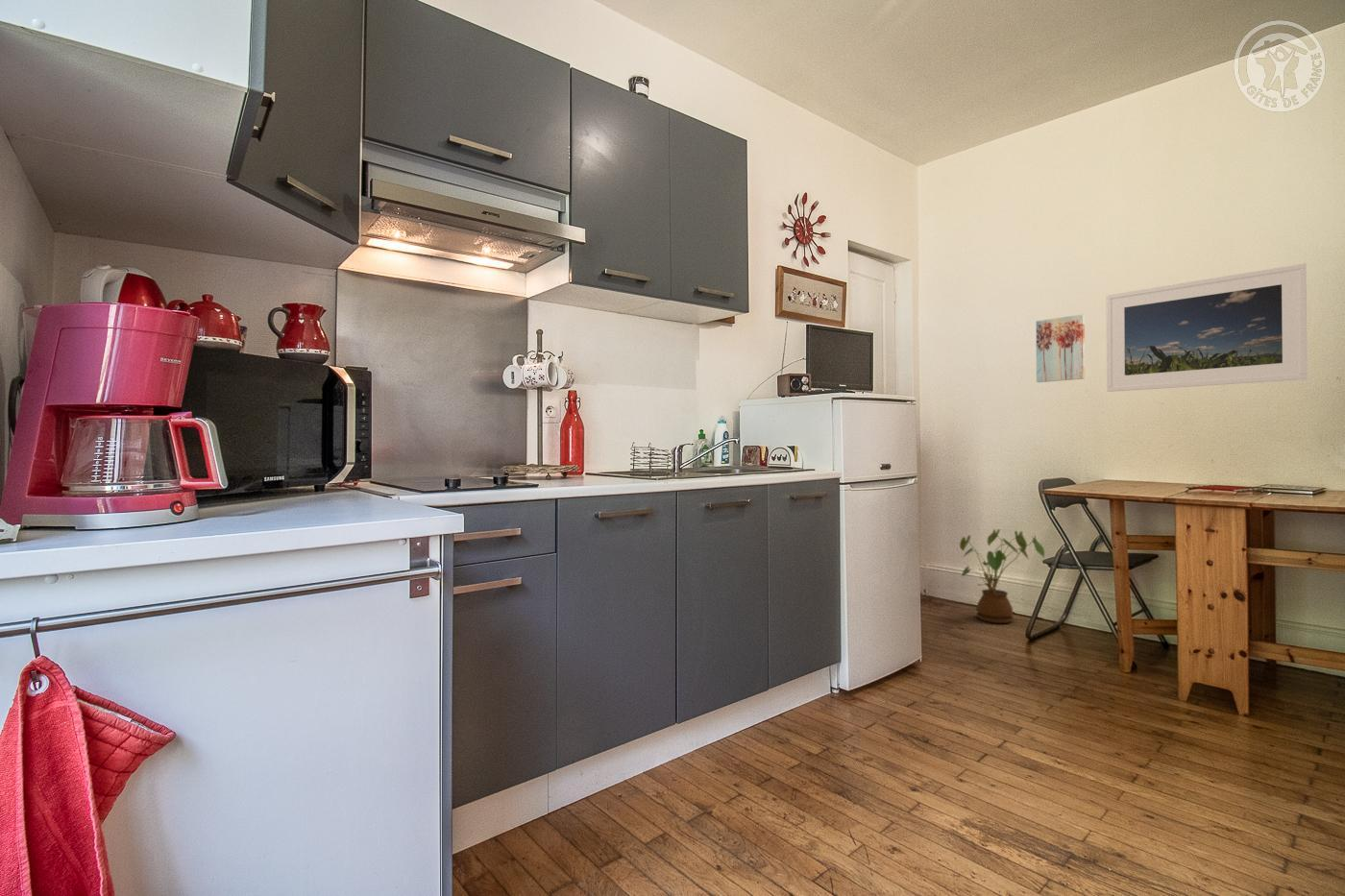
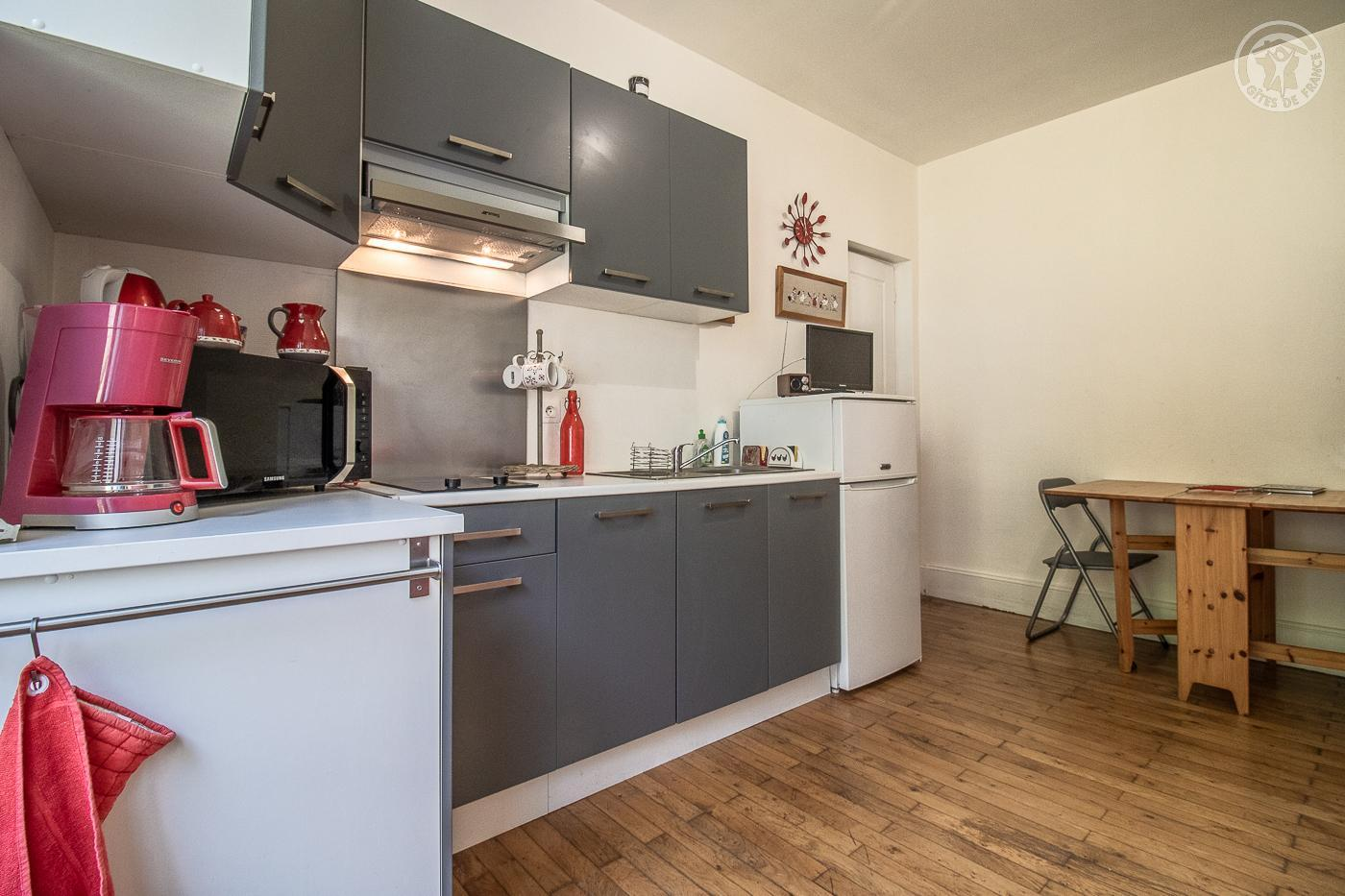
- house plant [959,528,1045,624]
- wall art [1036,313,1086,383]
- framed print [1106,262,1308,393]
